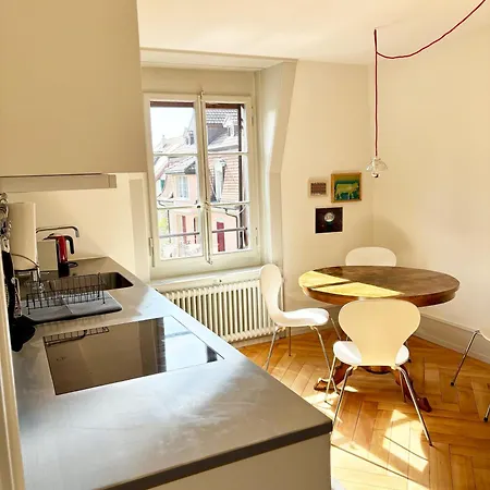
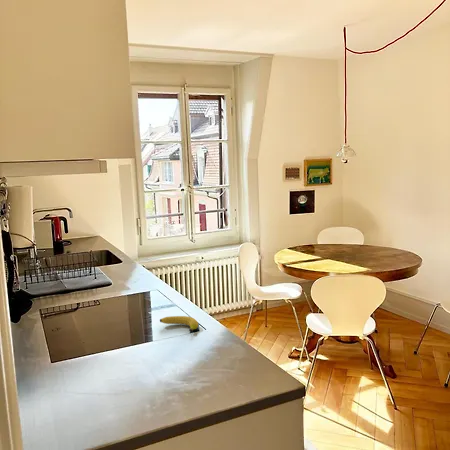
+ fruit [159,315,199,333]
